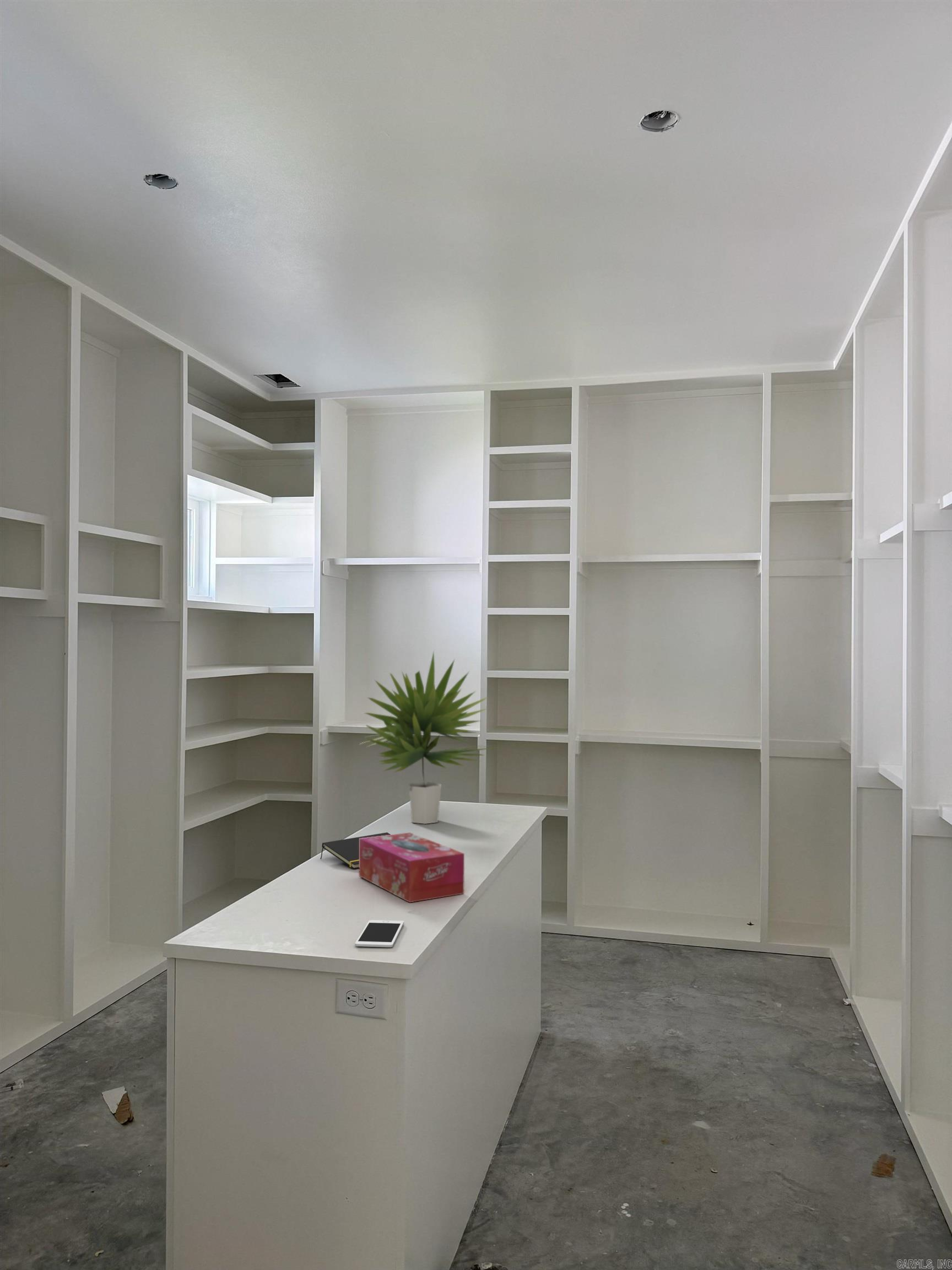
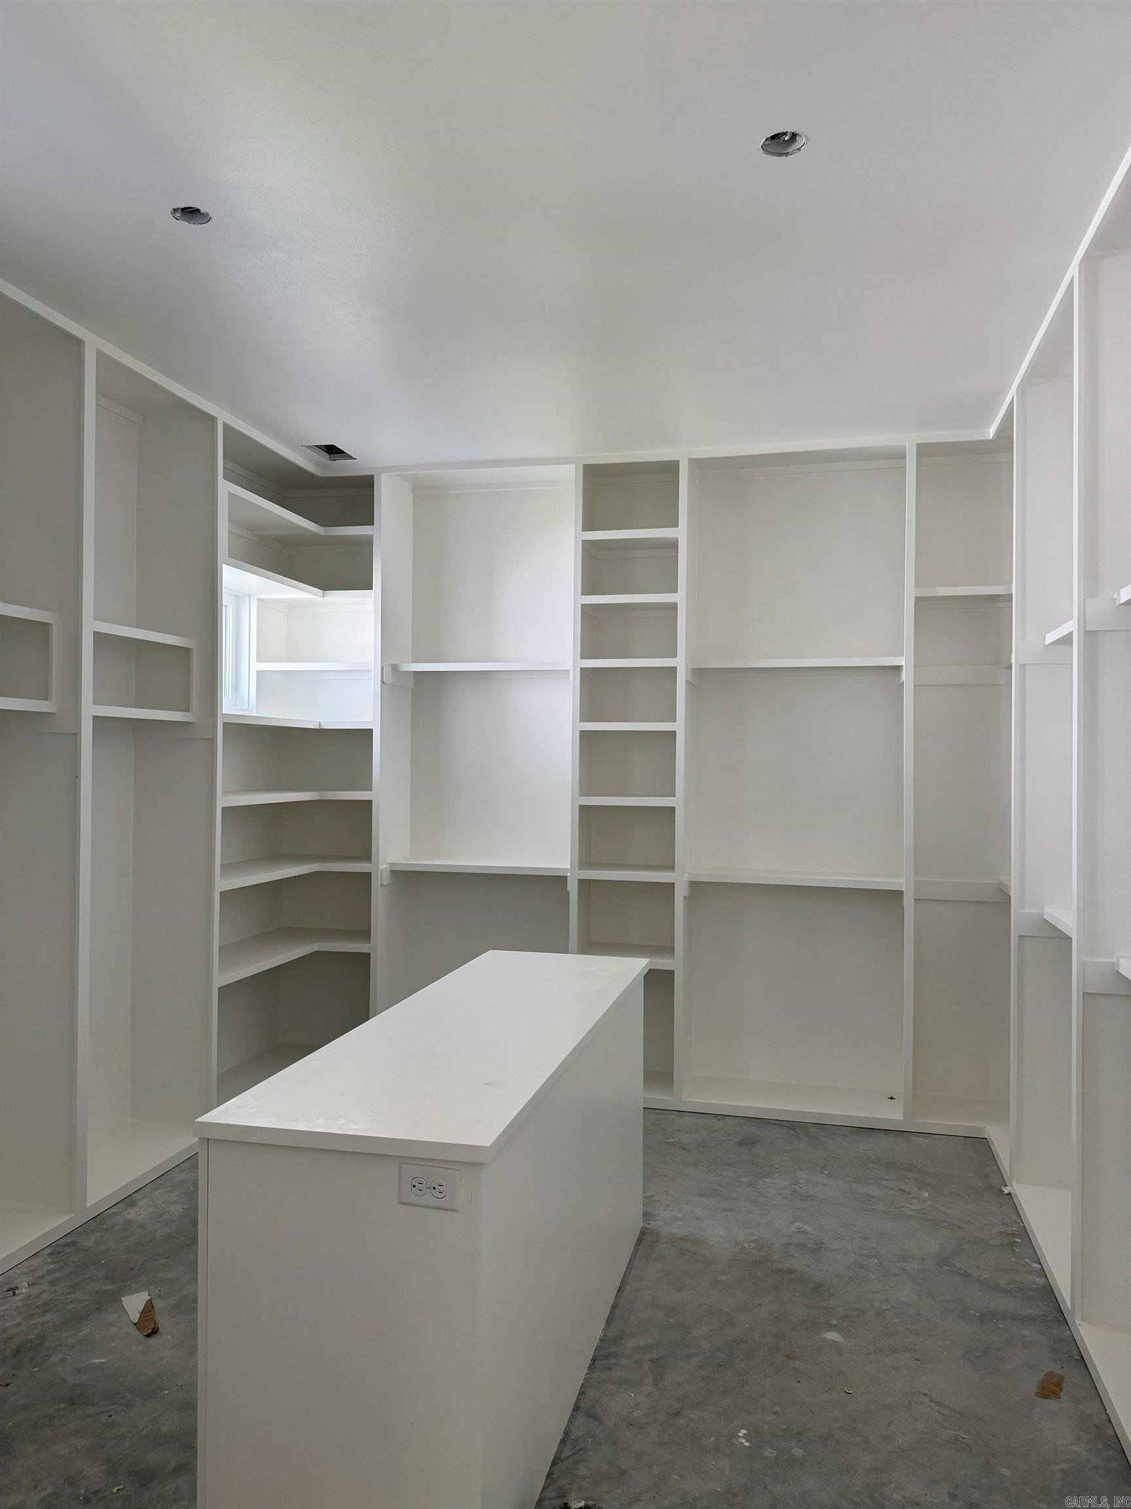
- tissue box [359,832,465,903]
- plant [359,650,500,825]
- notepad [320,832,391,869]
- cell phone [354,919,404,948]
